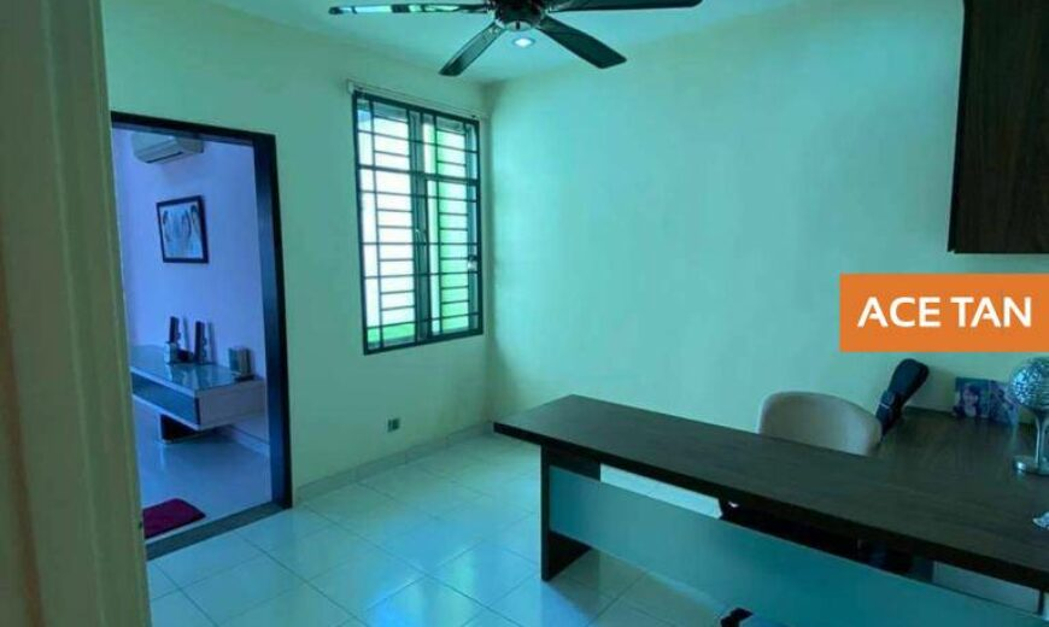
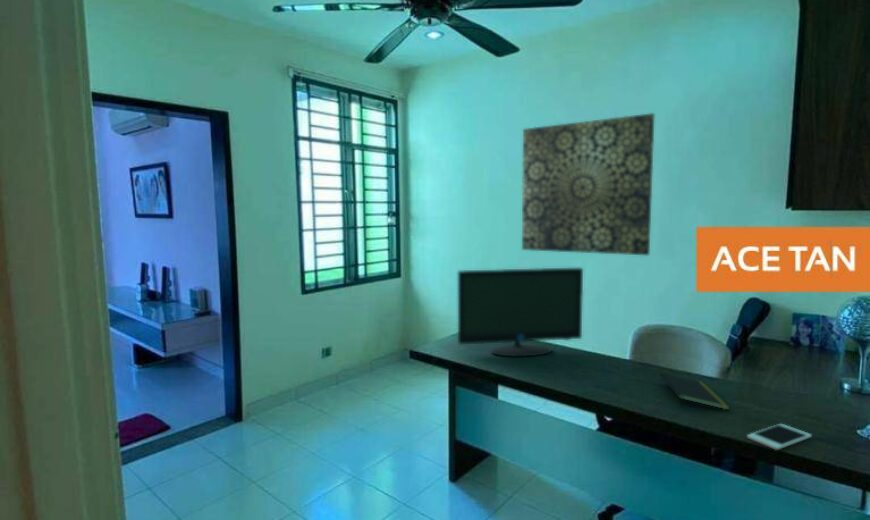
+ cell phone [746,423,813,451]
+ wall art [521,112,656,256]
+ notepad [659,372,731,411]
+ monitor [457,267,584,358]
